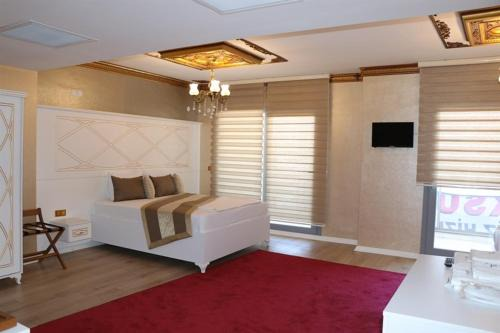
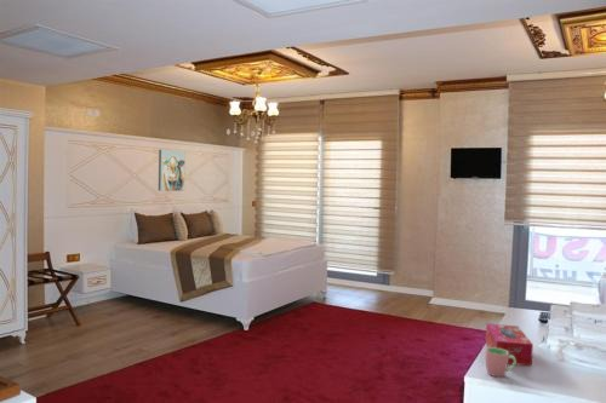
+ wall art [158,149,187,192]
+ cup [485,347,516,378]
+ tissue box [485,322,534,367]
